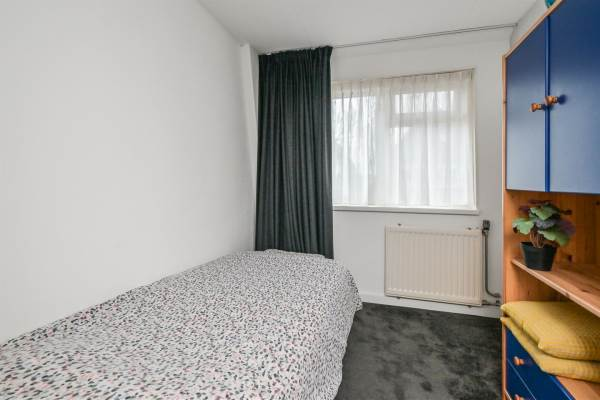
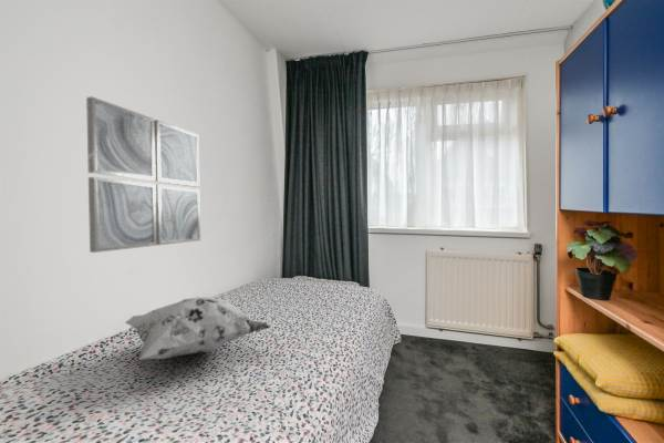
+ wall art [85,95,201,254]
+ decorative pillow [124,296,271,360]
